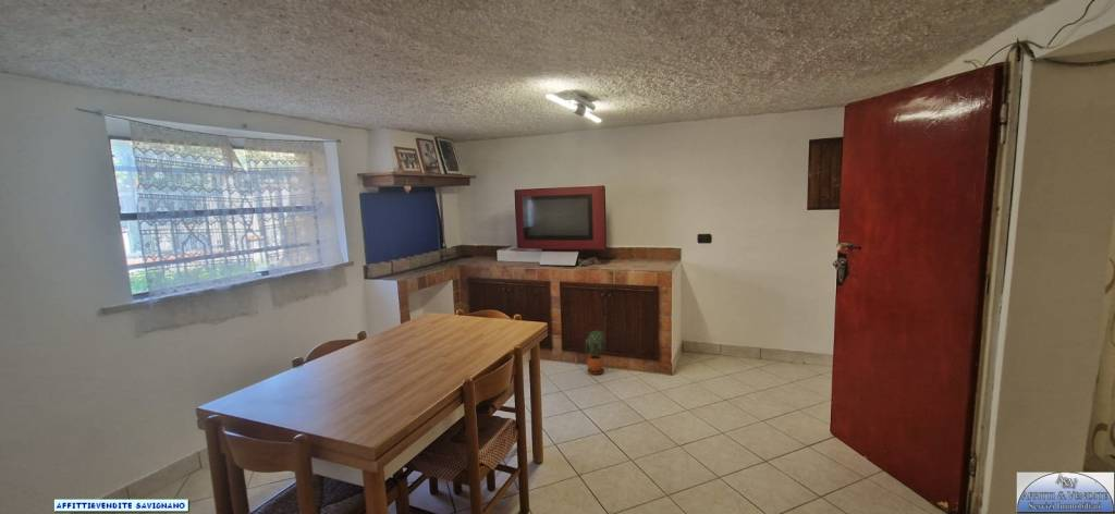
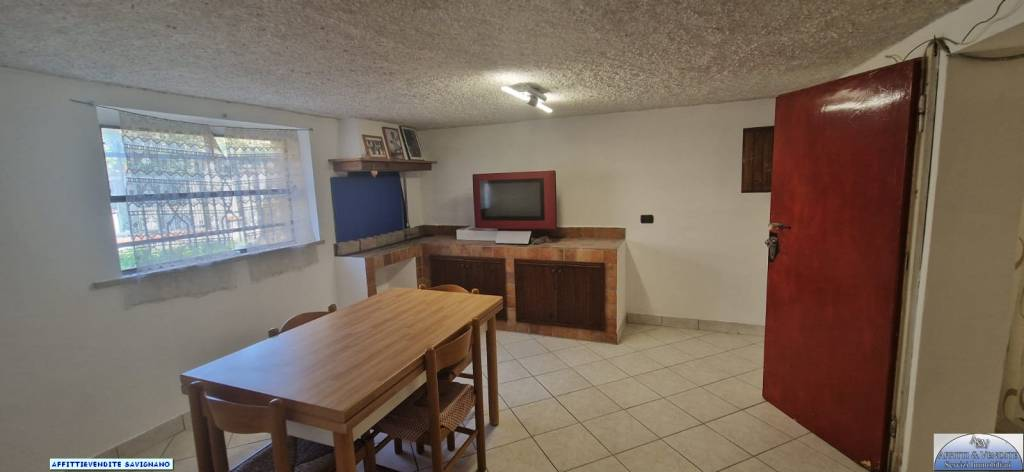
- potted plant [585,329,605,376]
